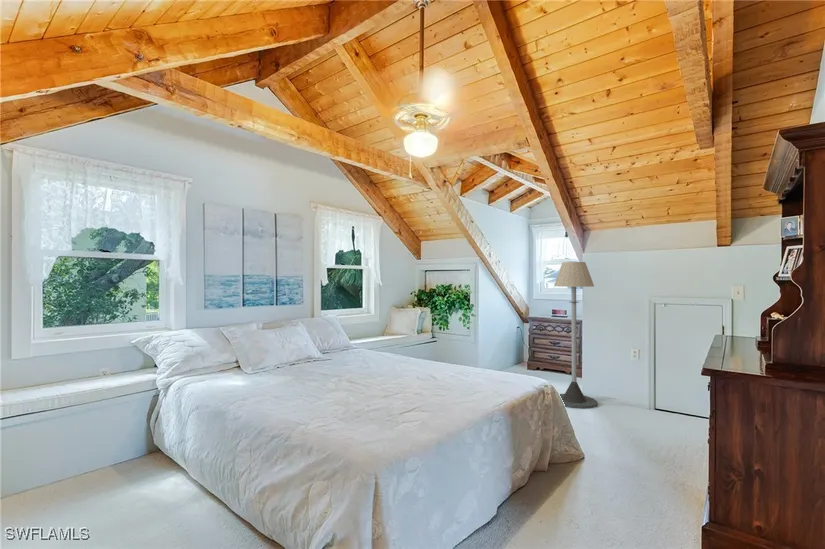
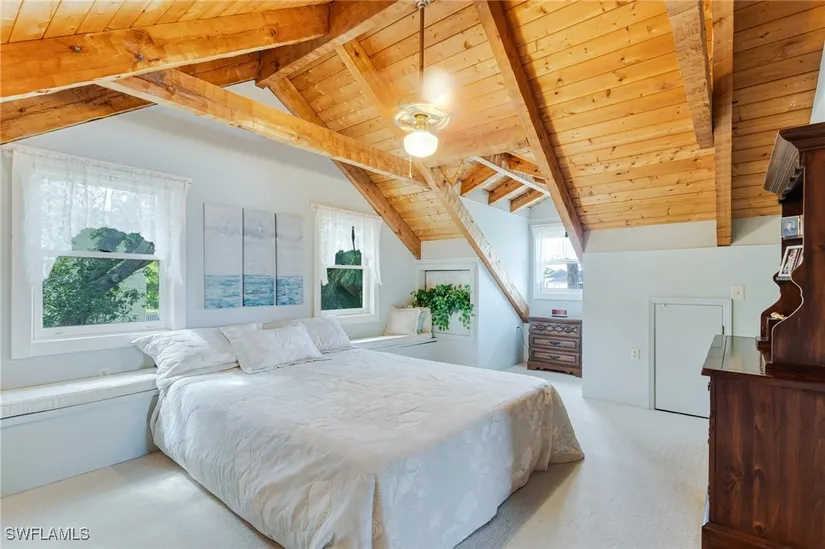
- floor lamp [553,261,598,410]
